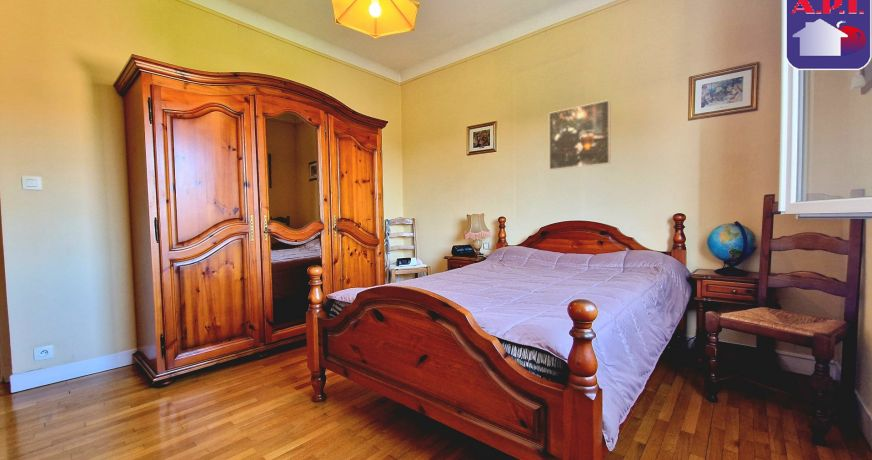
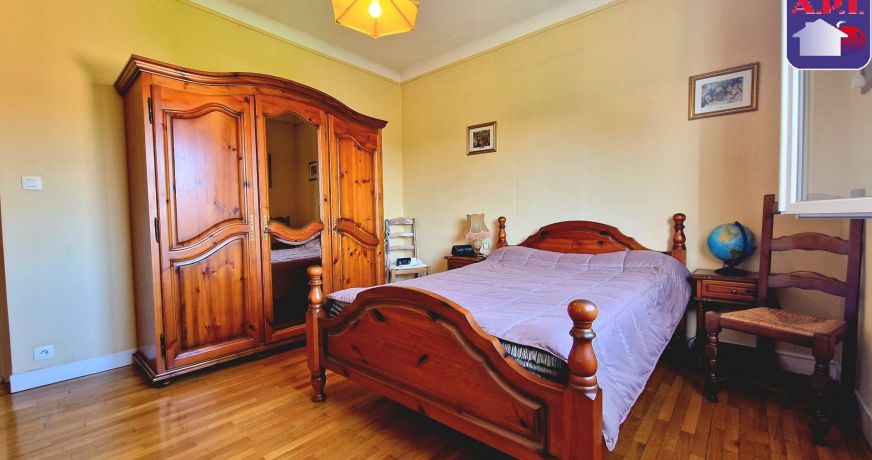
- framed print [548,99,611,171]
